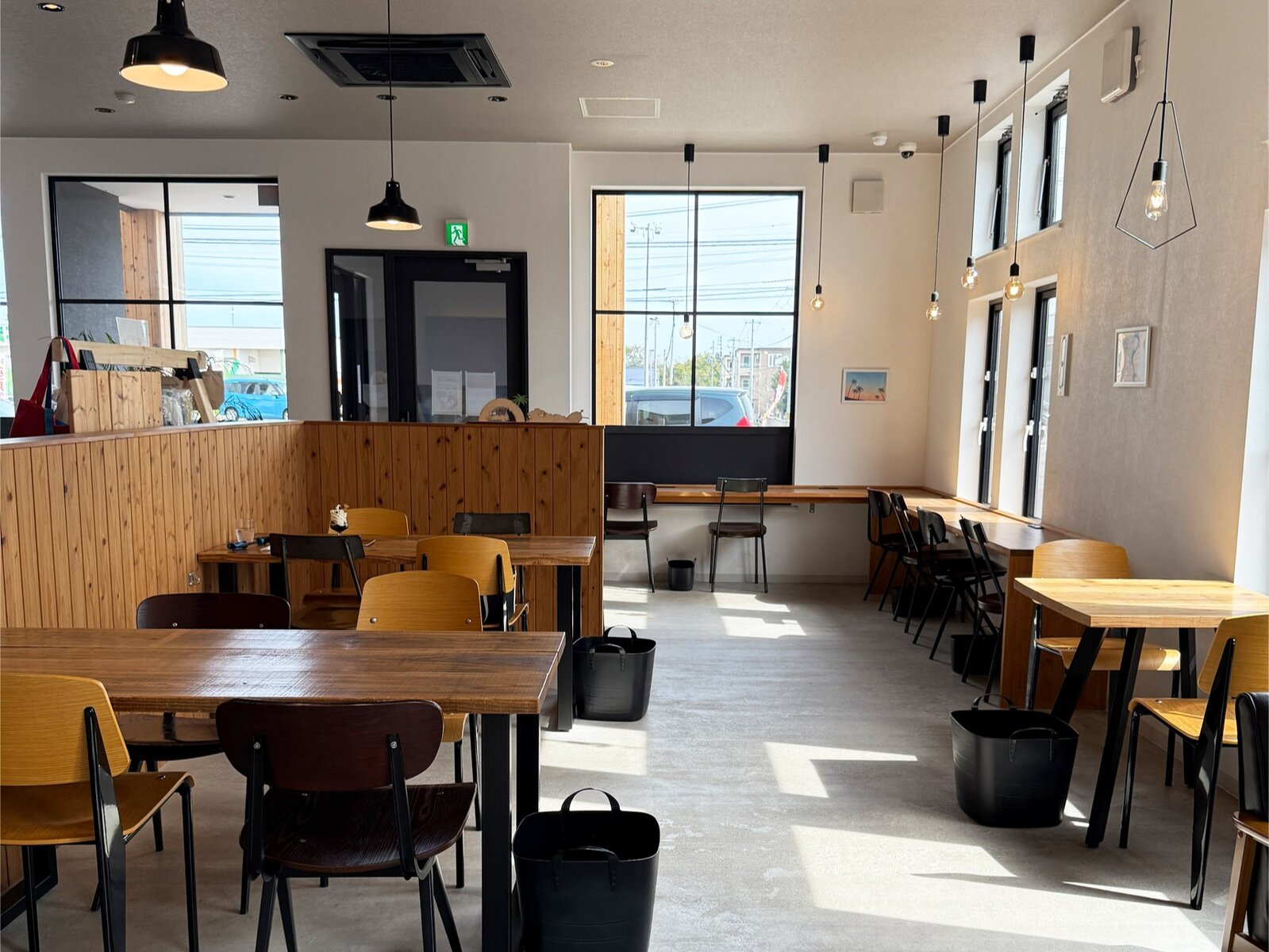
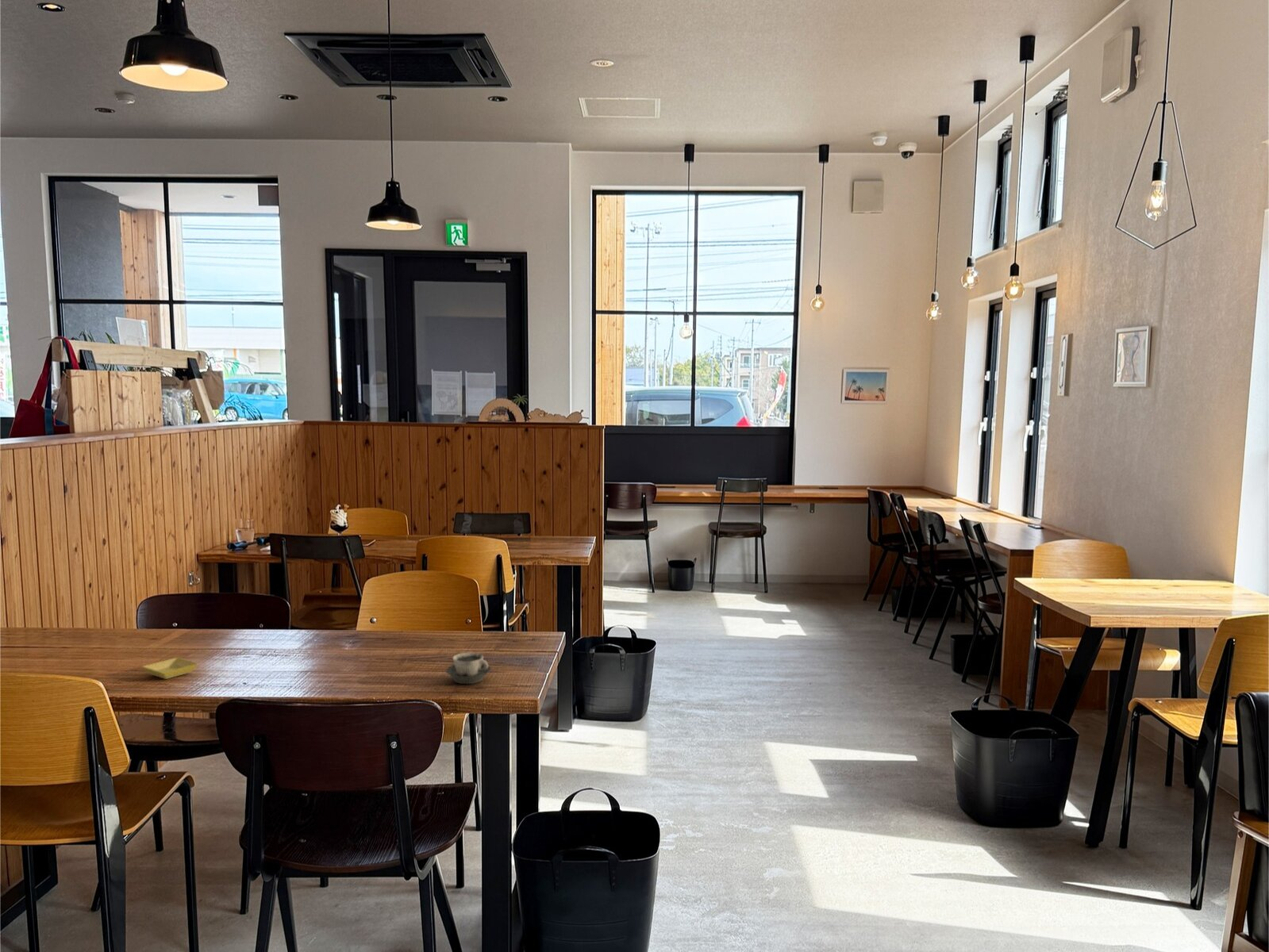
+ saucer [141,657,199,680]
+ cup [445,652,492,685]
